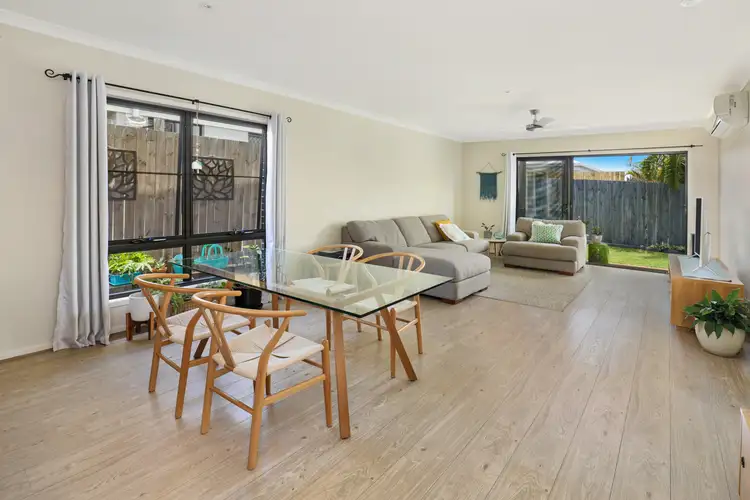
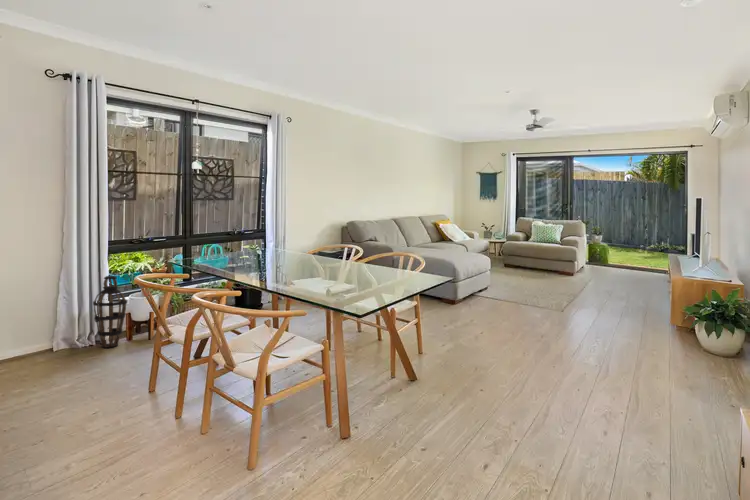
+ lantern [92,275,128,349]
